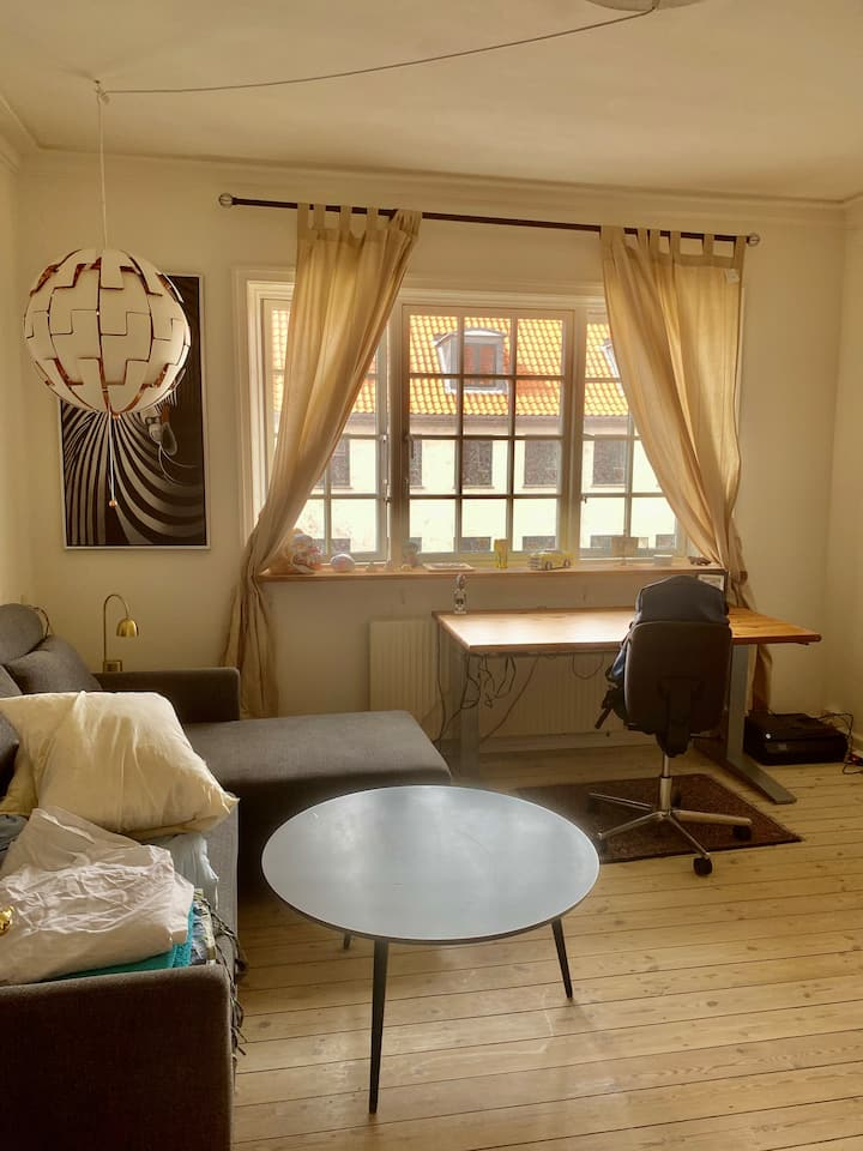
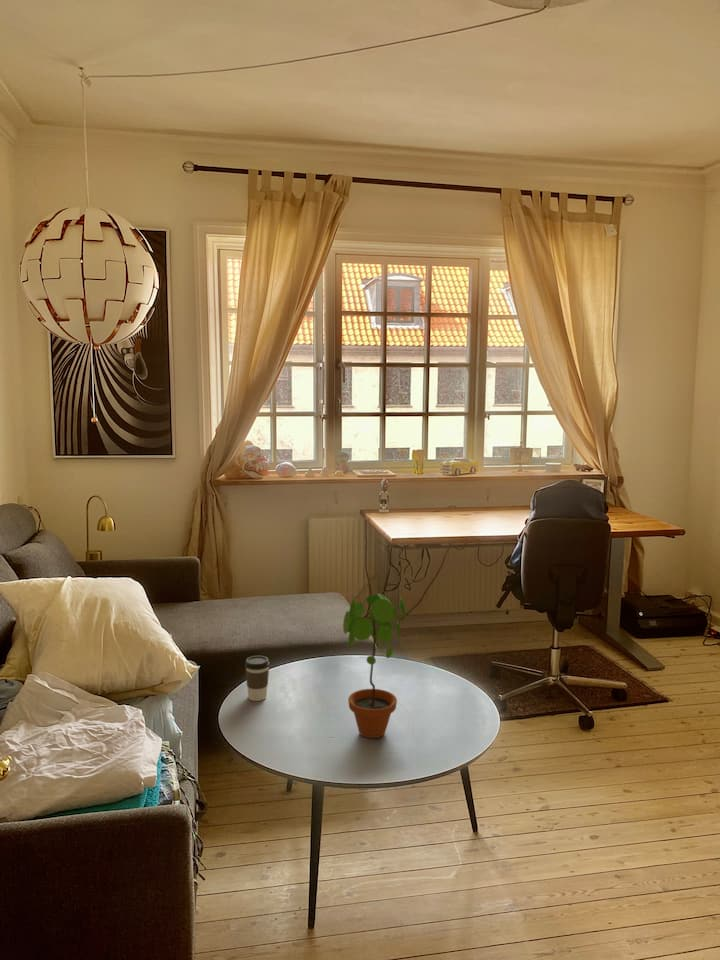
+ potted plant [342,592,407,739]
+ coffee cup [244,655,271,702]
